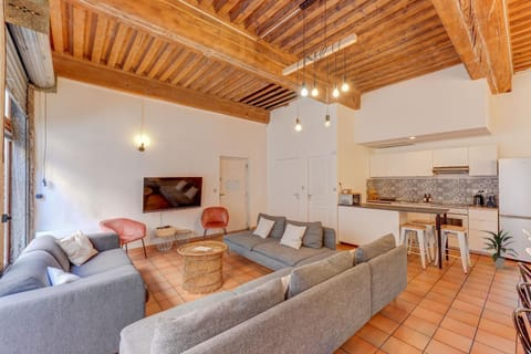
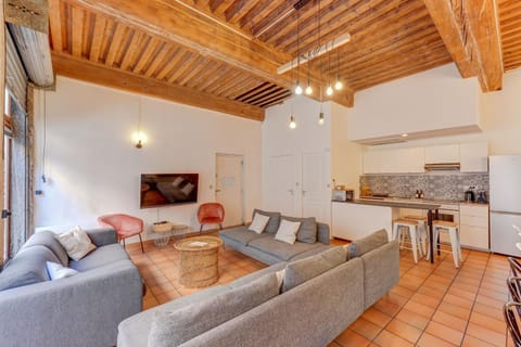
- indoor plant [478,228,519,270]
